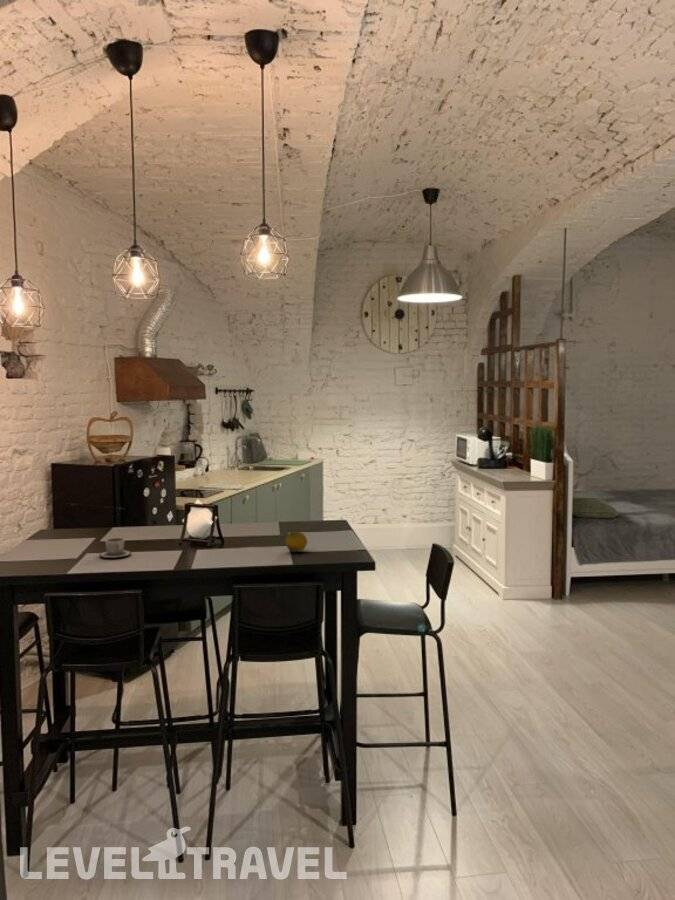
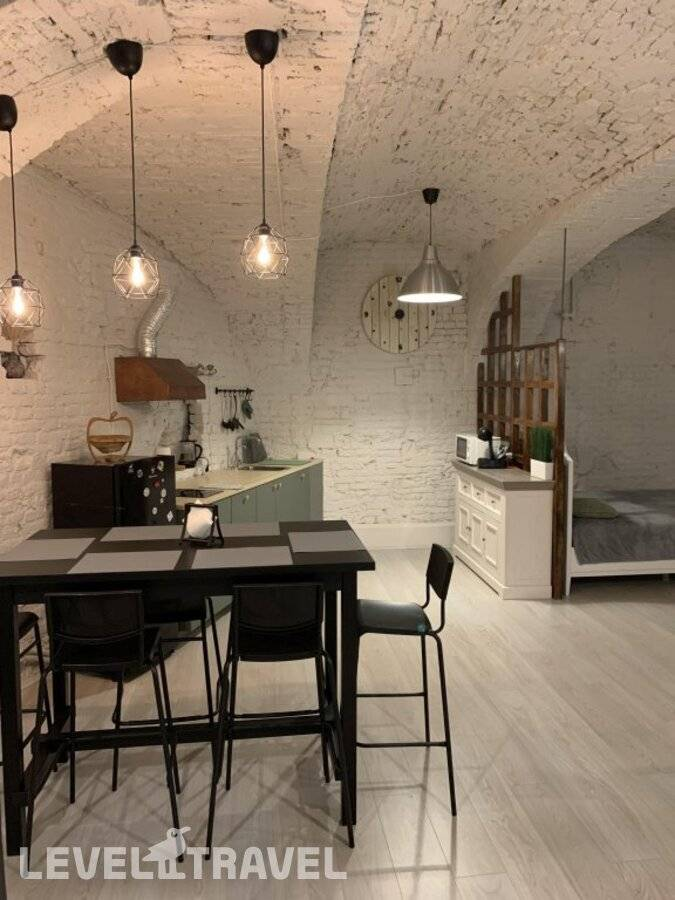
- cup [98,537,132,559]
- fruit [285,530,308,553]
